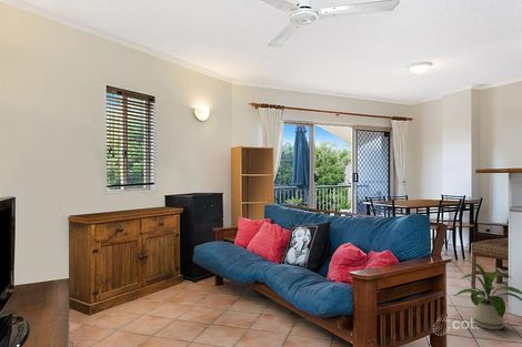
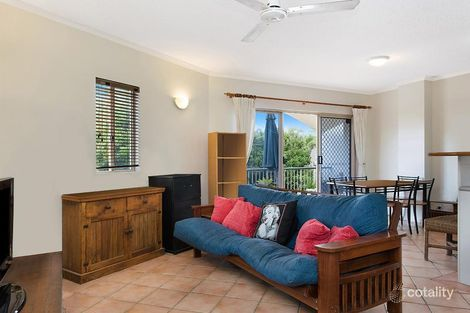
- house plant [453,259,522,330]
